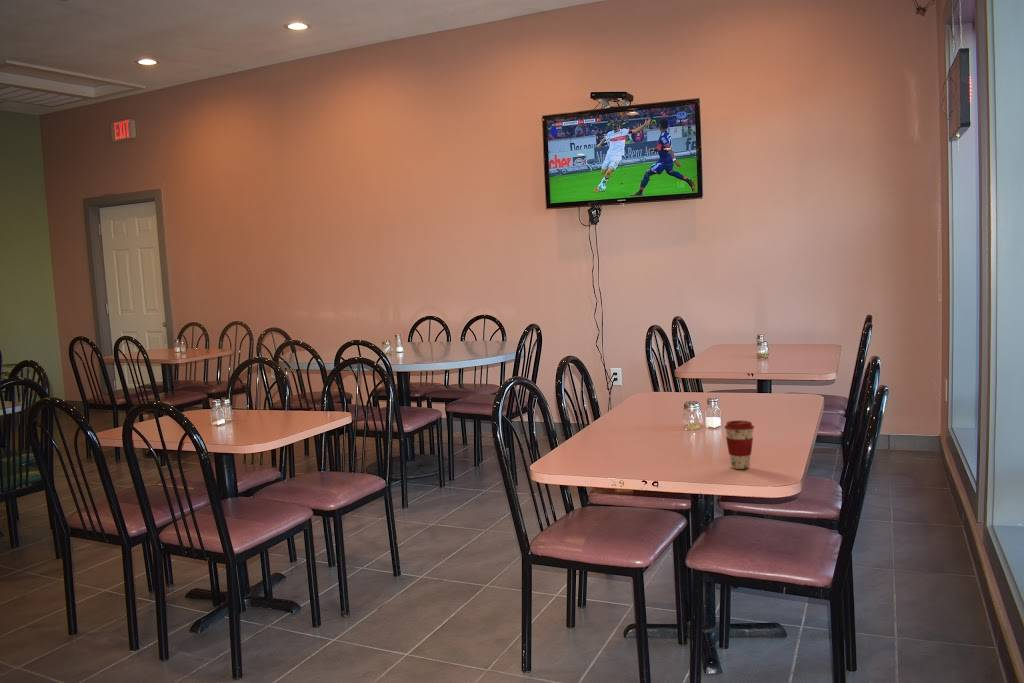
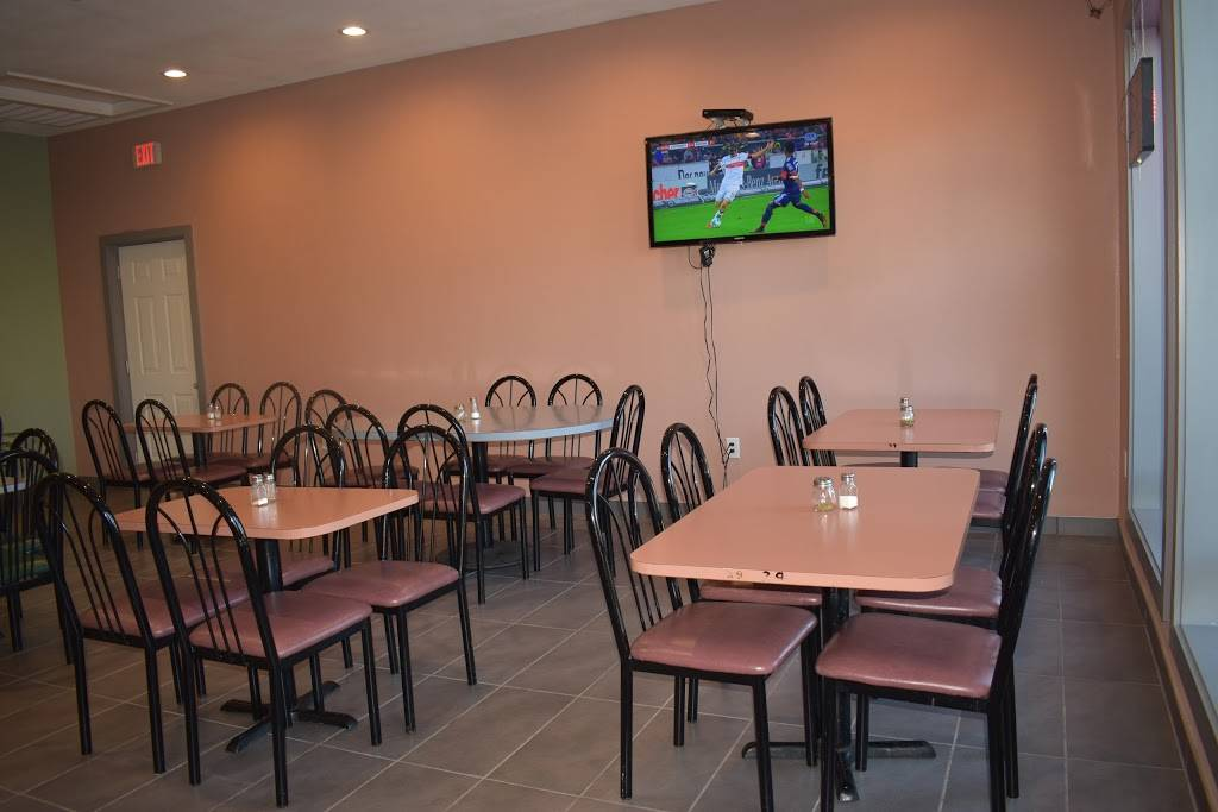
- coffee cup [723,419,755,470]
